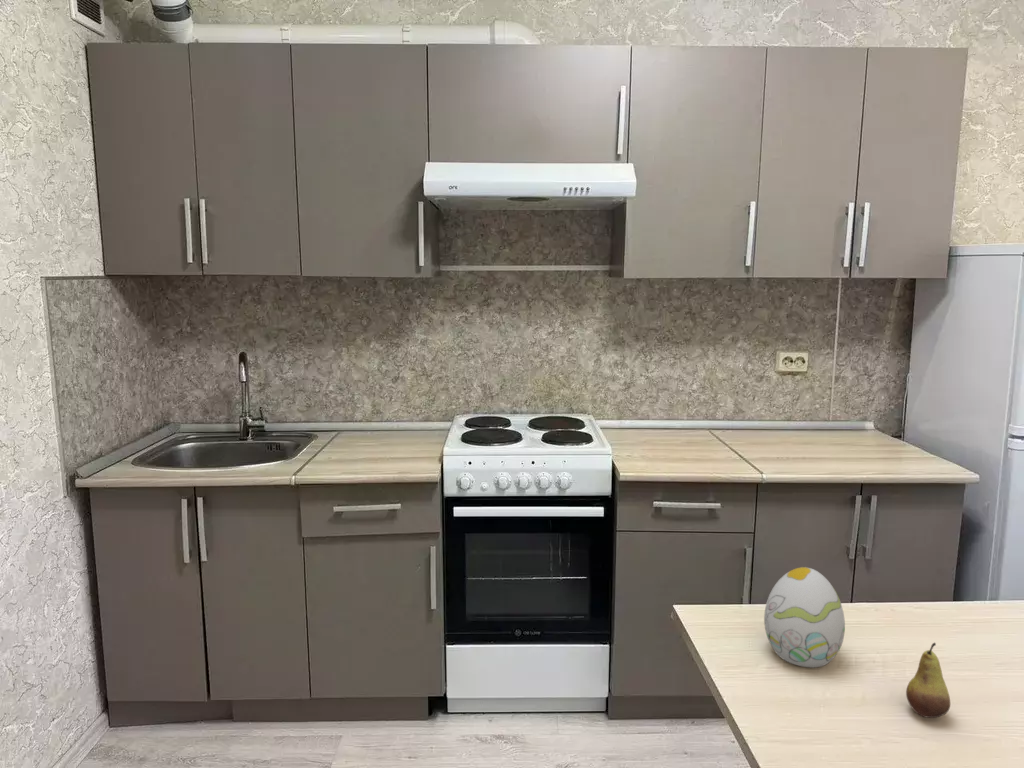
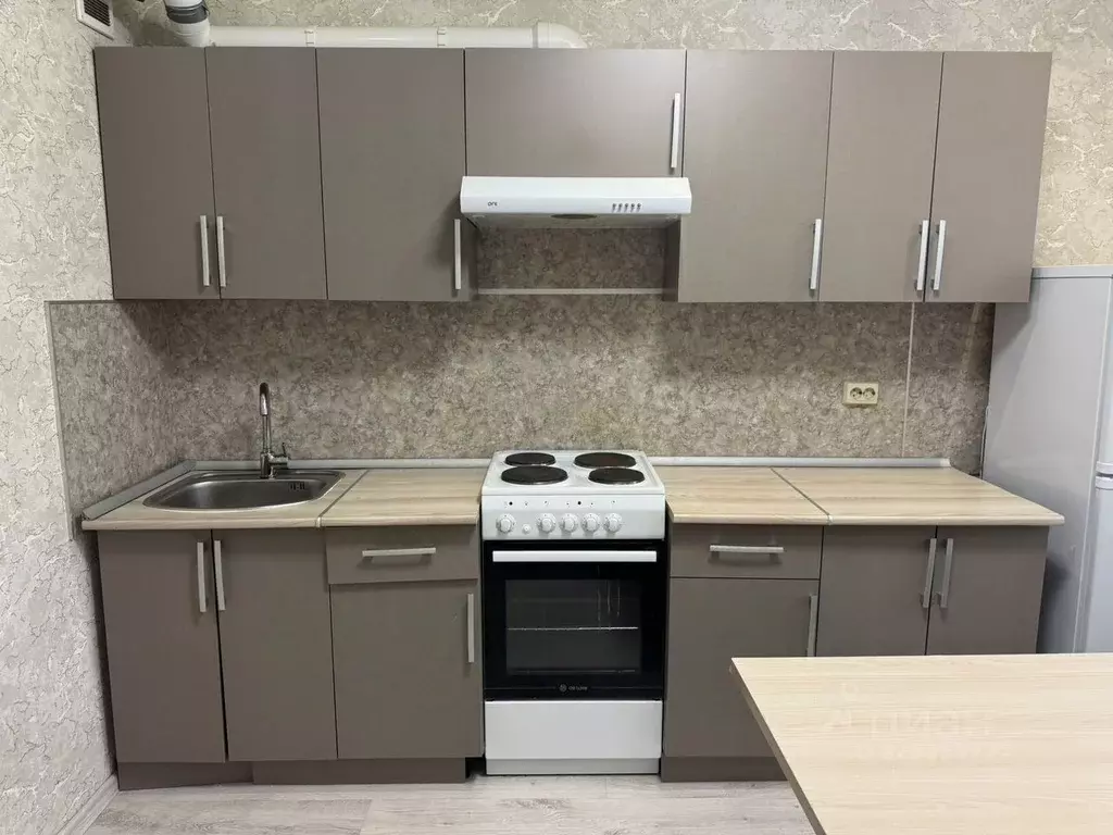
- fruit [905,642,951,719]
- decorative egg [763,566,846,668]
